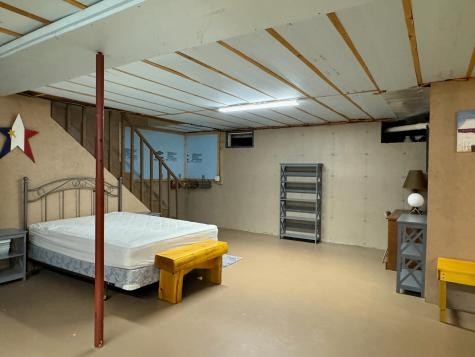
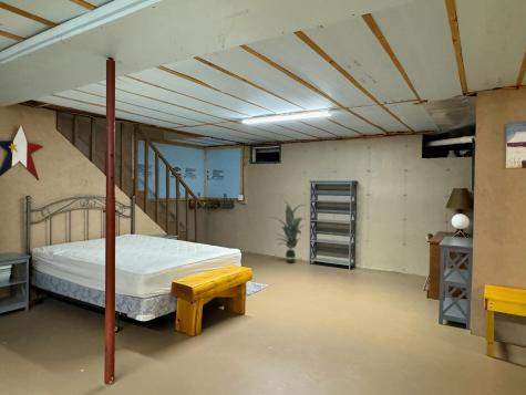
+ indoor plant [269,200,309,264]
